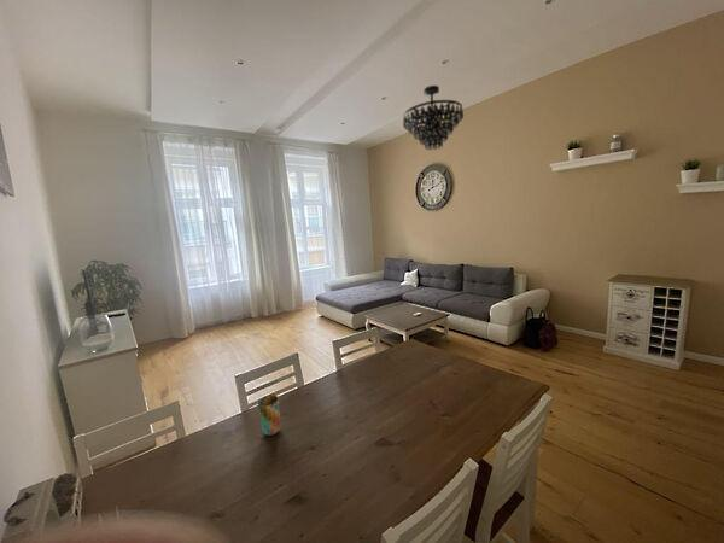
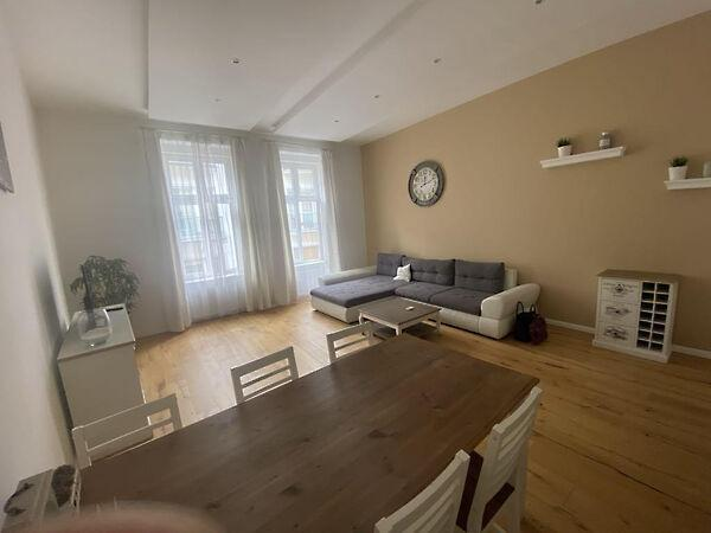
- chandelier [402,84,465,152]
- cup [257,393,281,437]
